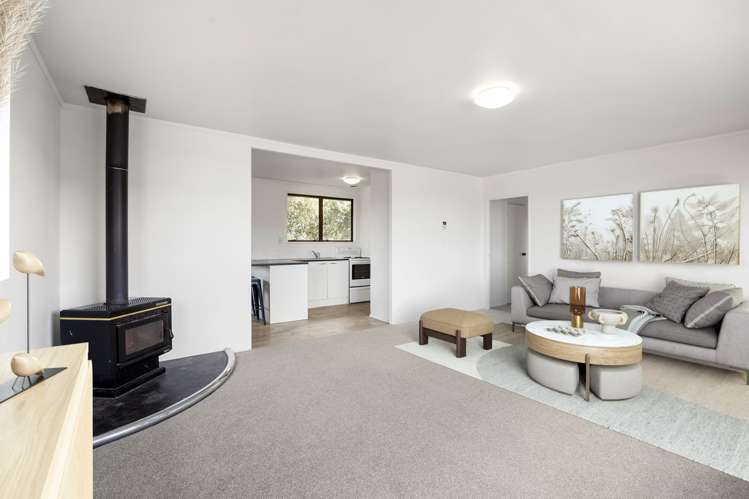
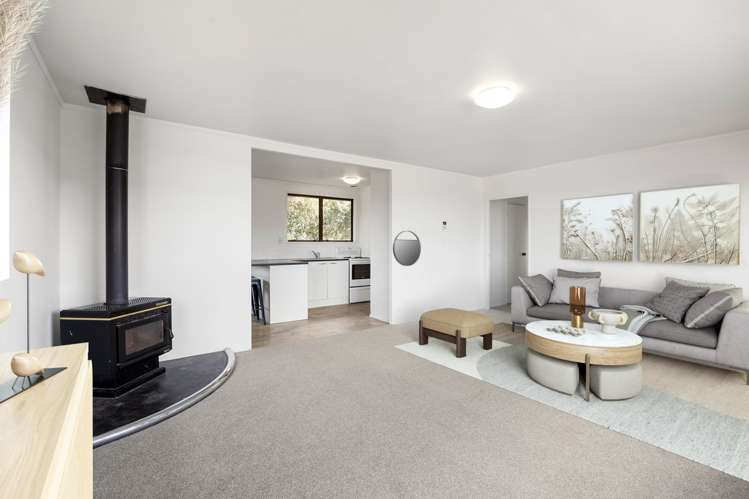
+ home mirror [392,230,422,267]
